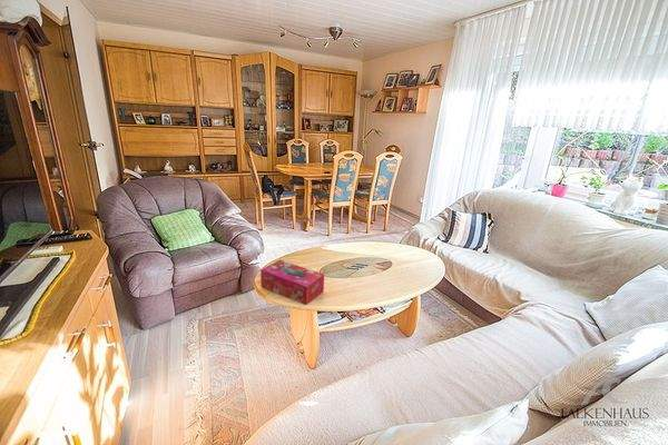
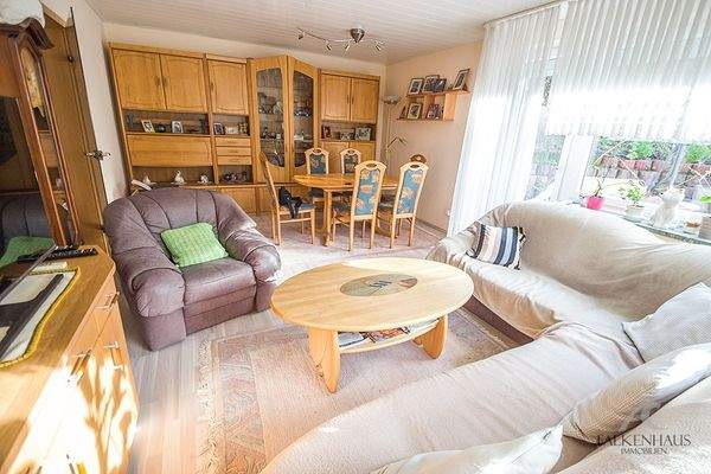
- tissue box [259,259,325,306]
